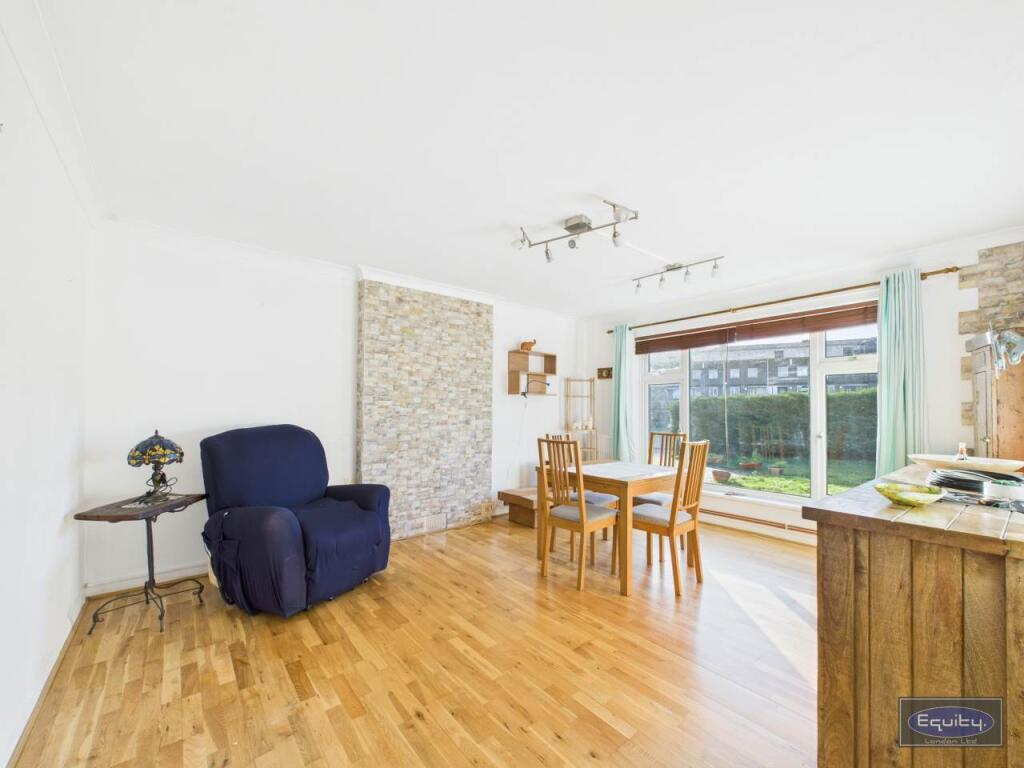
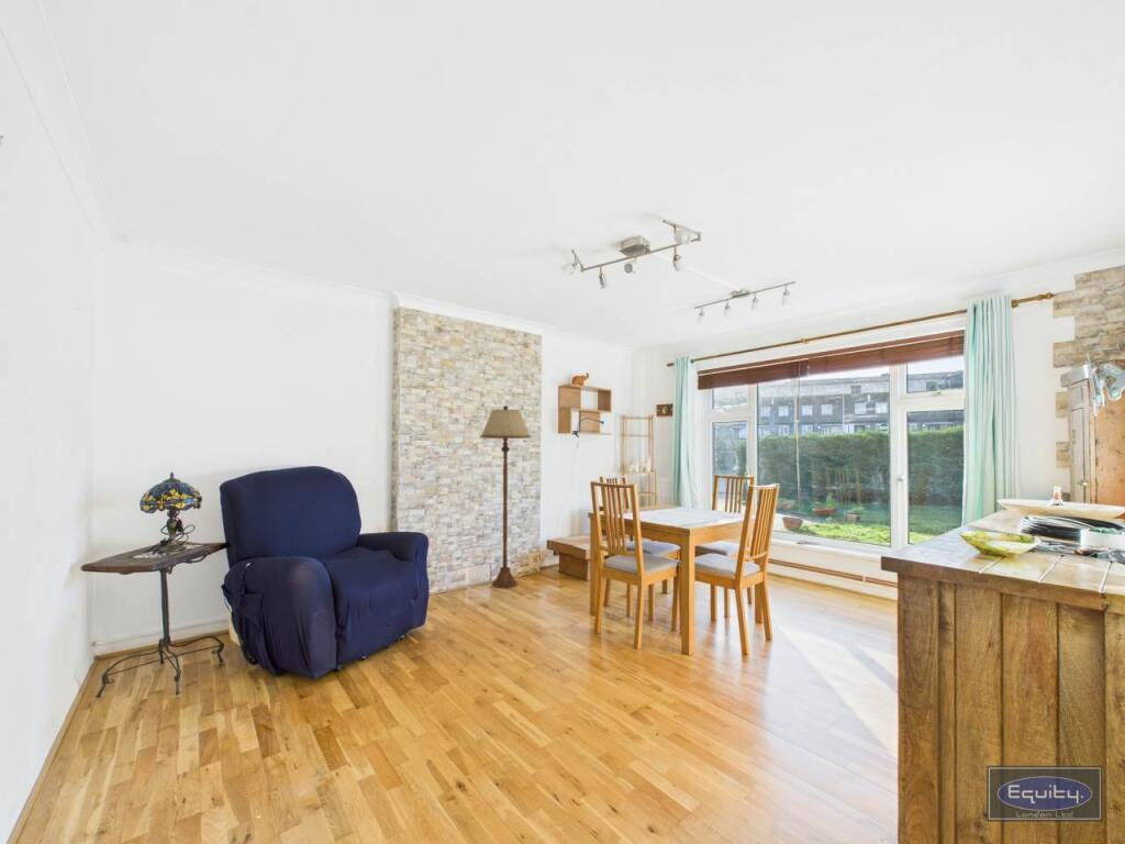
+ floor lamp [479,404,533,589]
